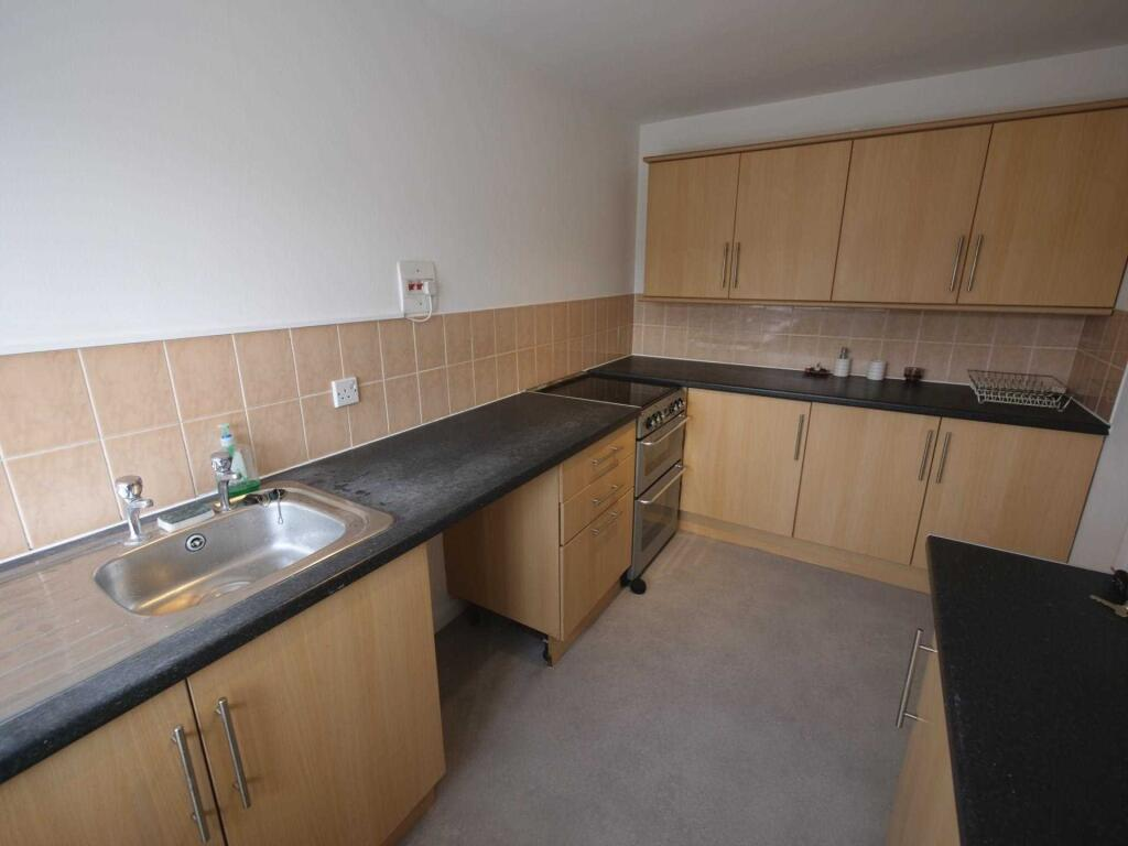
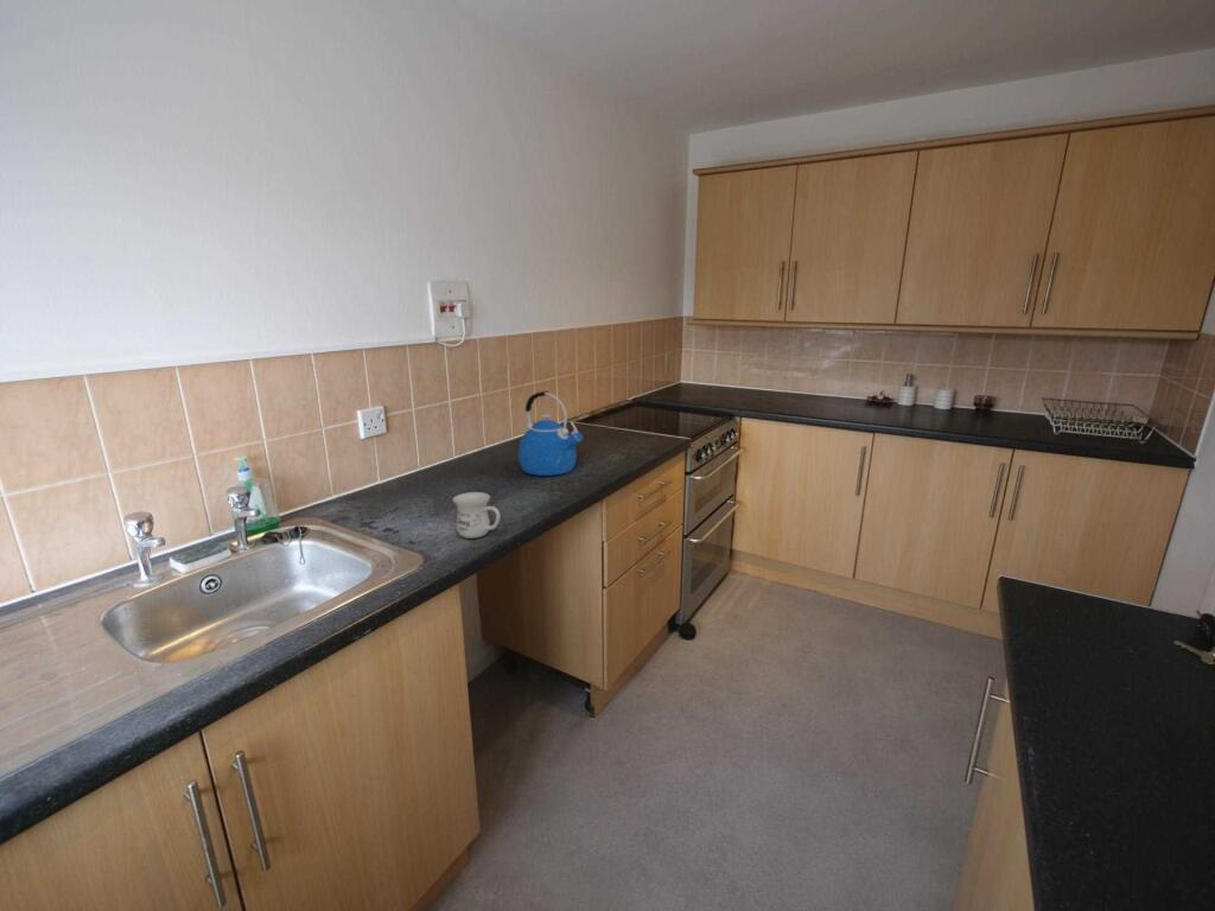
+ mug [452,491,502,540]
+ kettle [517,390,584,477]
